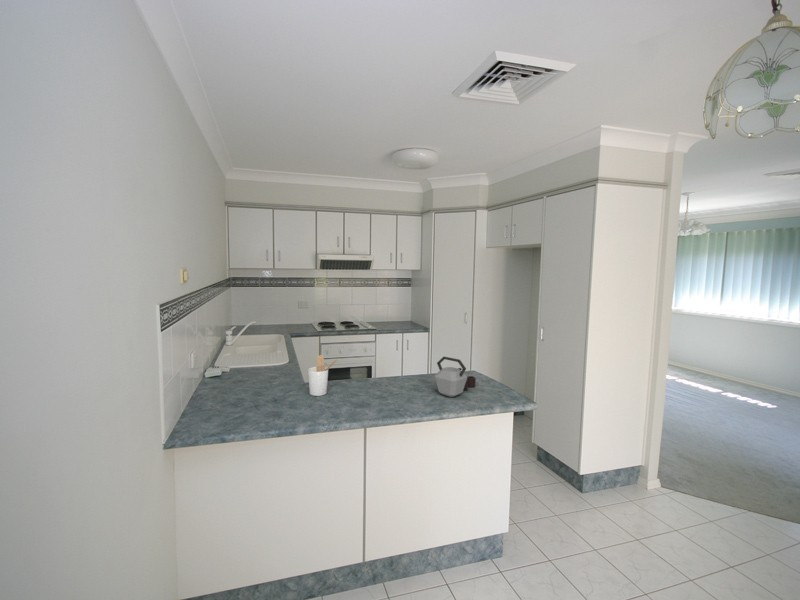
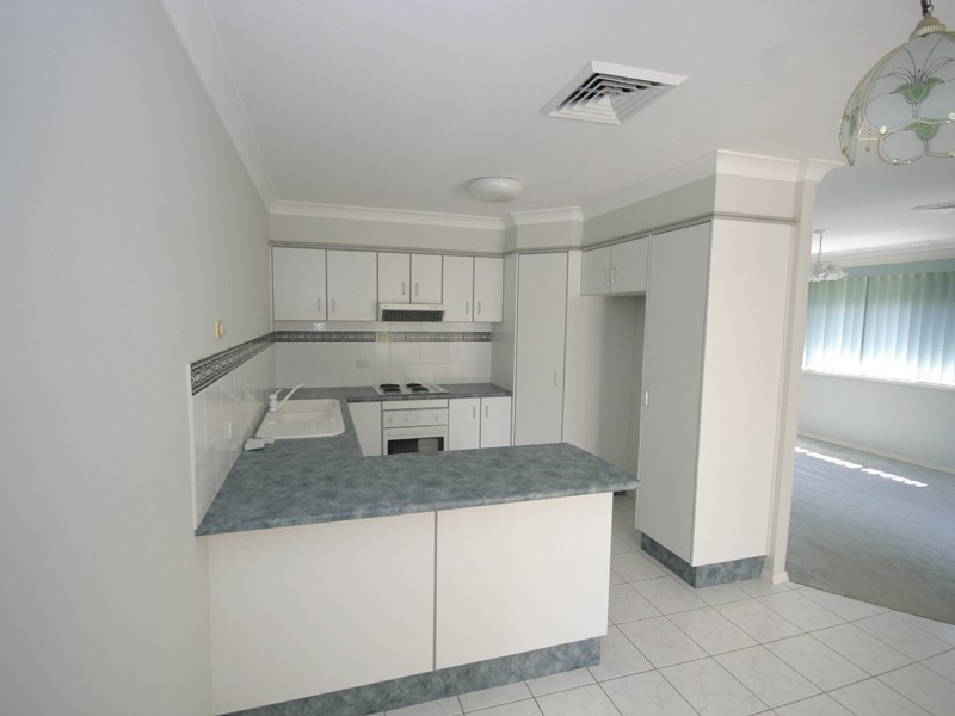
- kettle [433,356,477,398]
- utensil holder [307,354,340,397]
